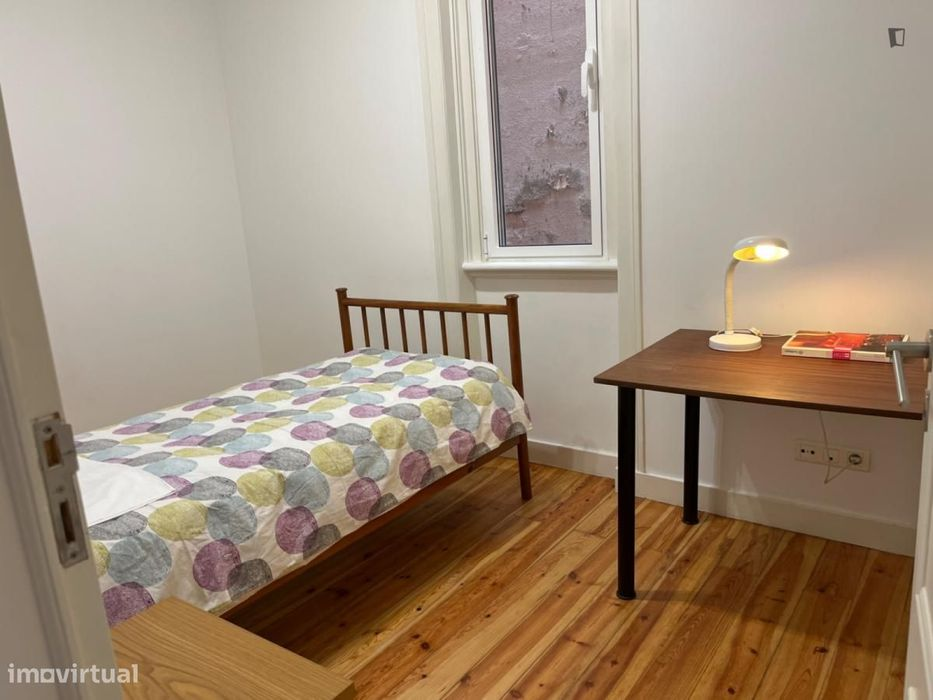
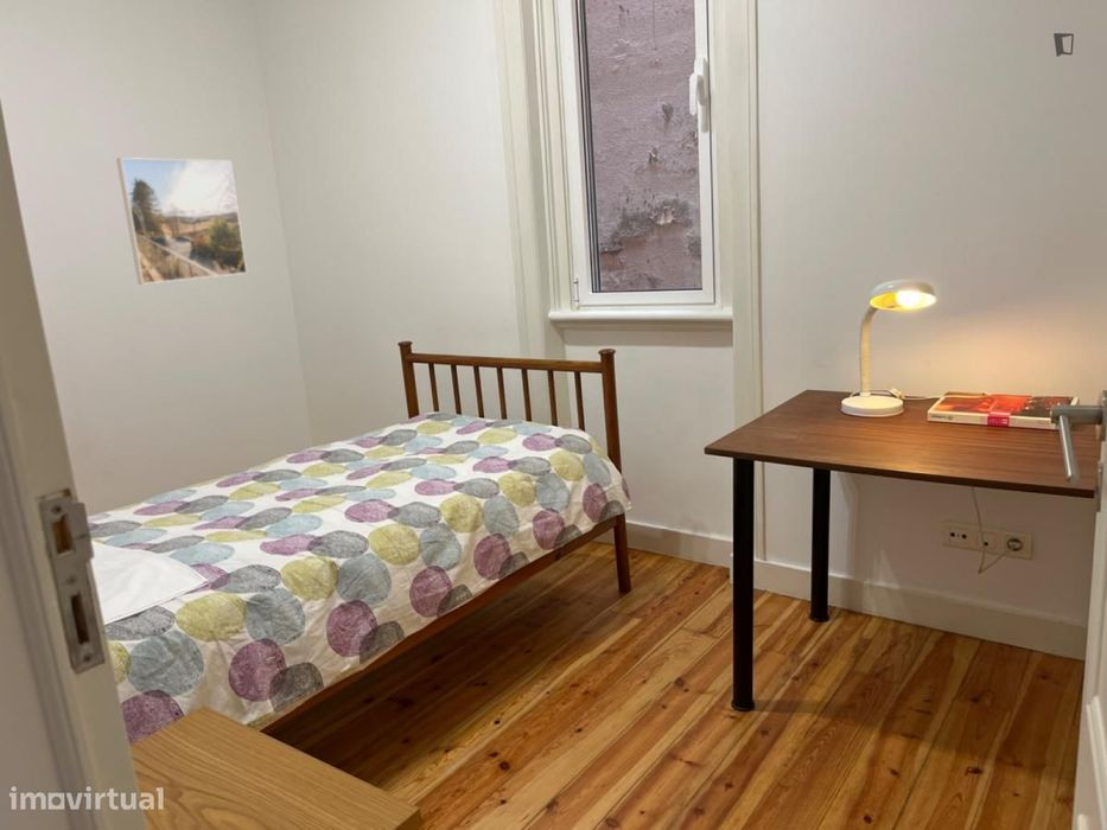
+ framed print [115,157,248,286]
